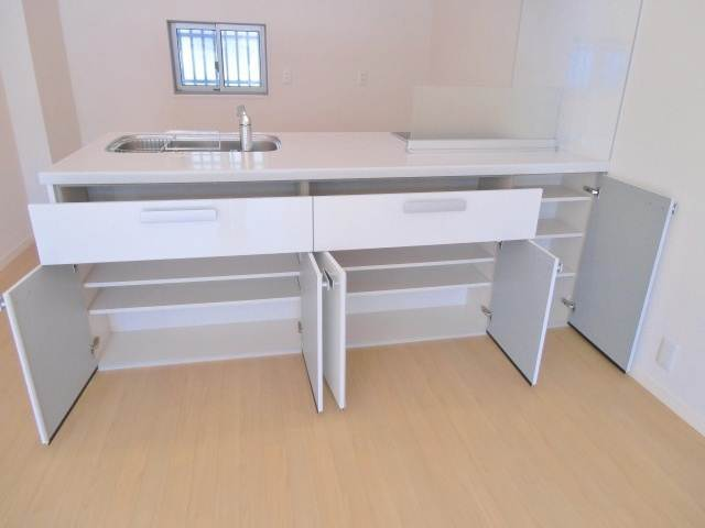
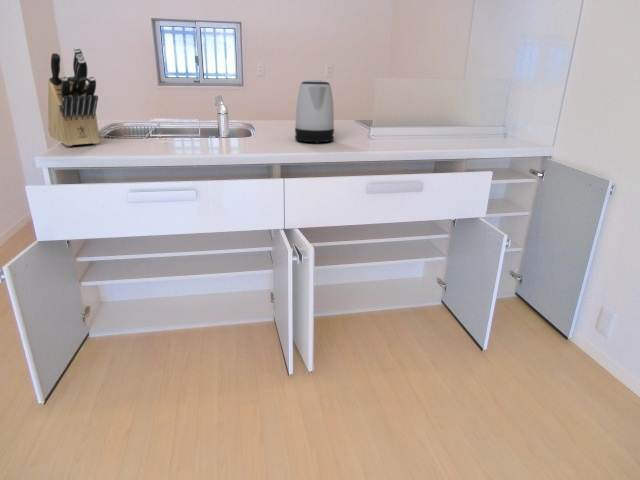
+ kettle [294,79,335,144]
+ knife block [47,47,101,147]
